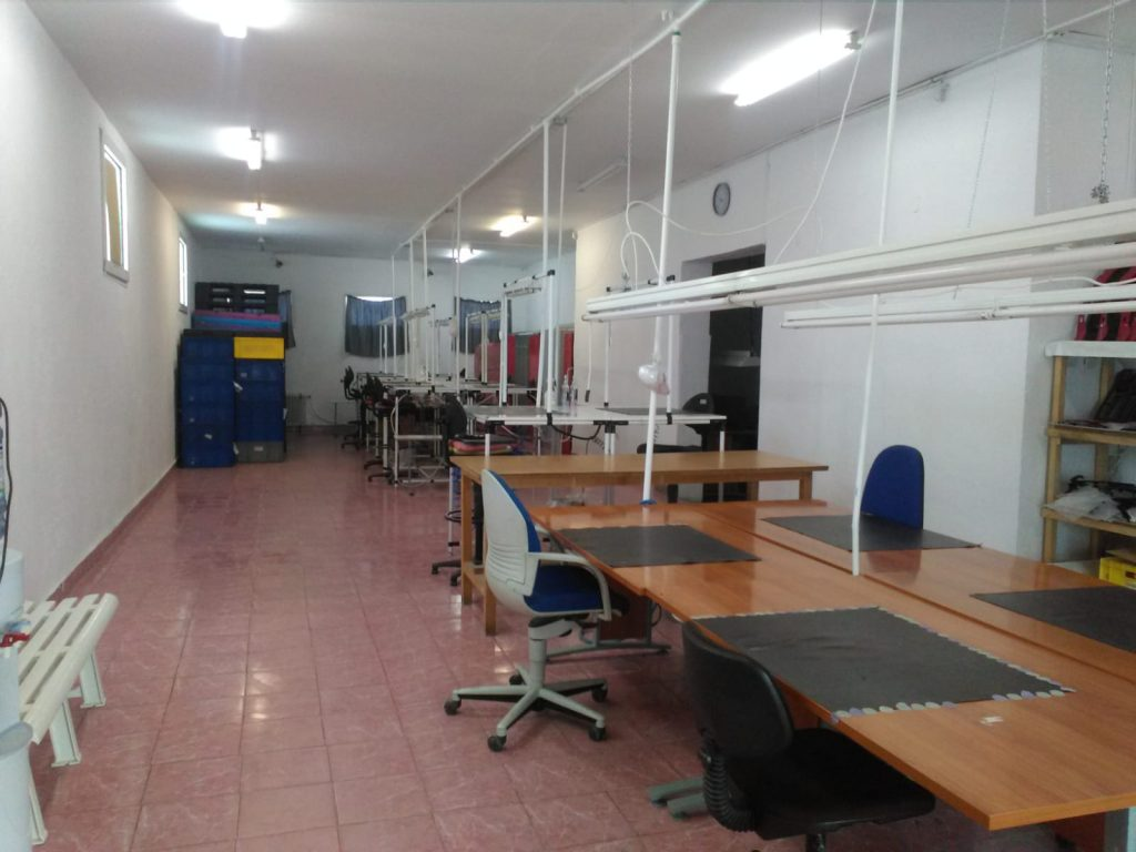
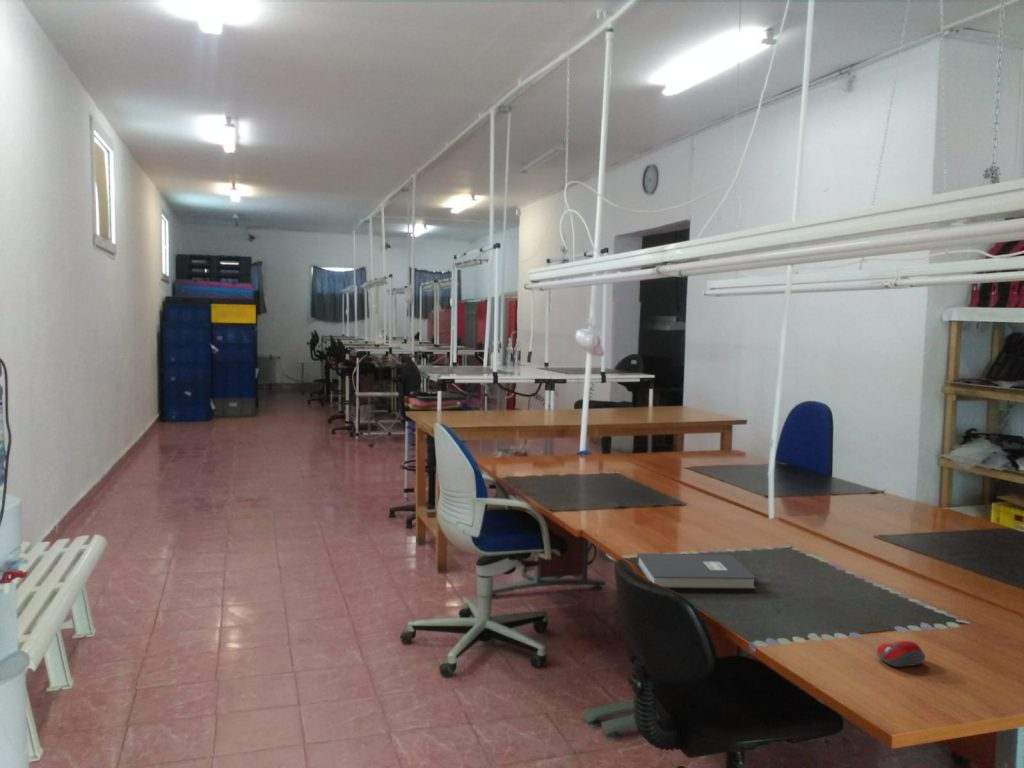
+ computer mouse [876,640,926,668]
+ book [636,552,758,590]
